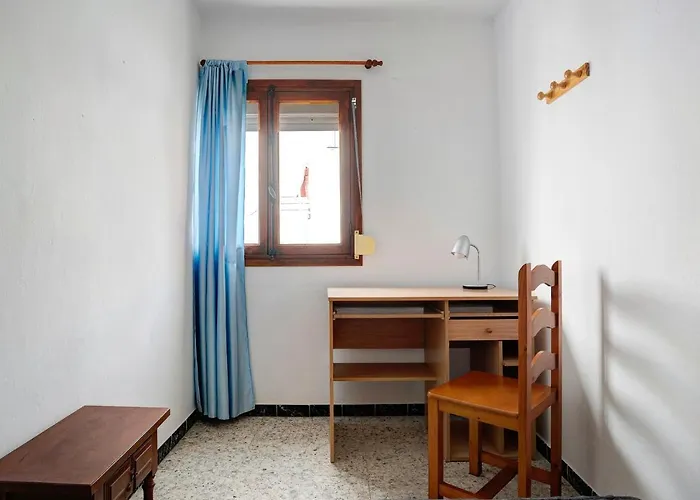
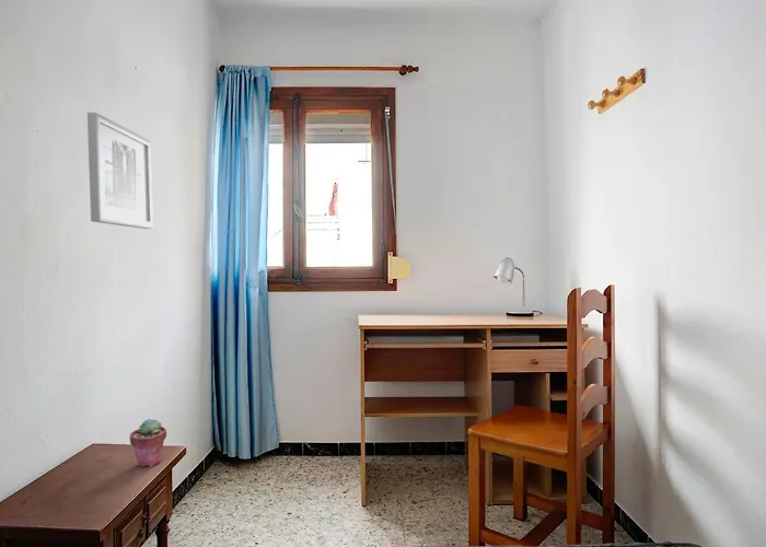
+ wall art [86,112,154,230]
+ potted succulent [129,418,167,468]
